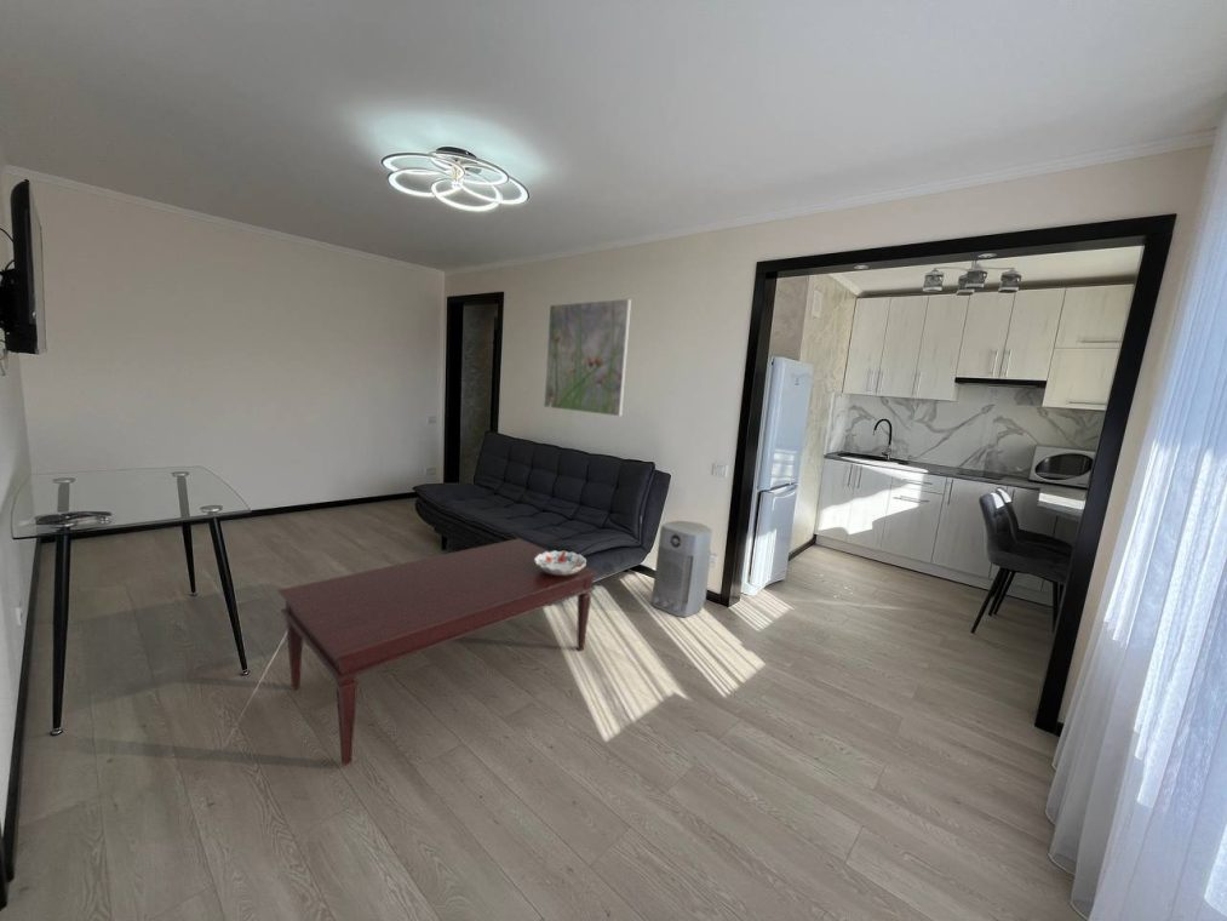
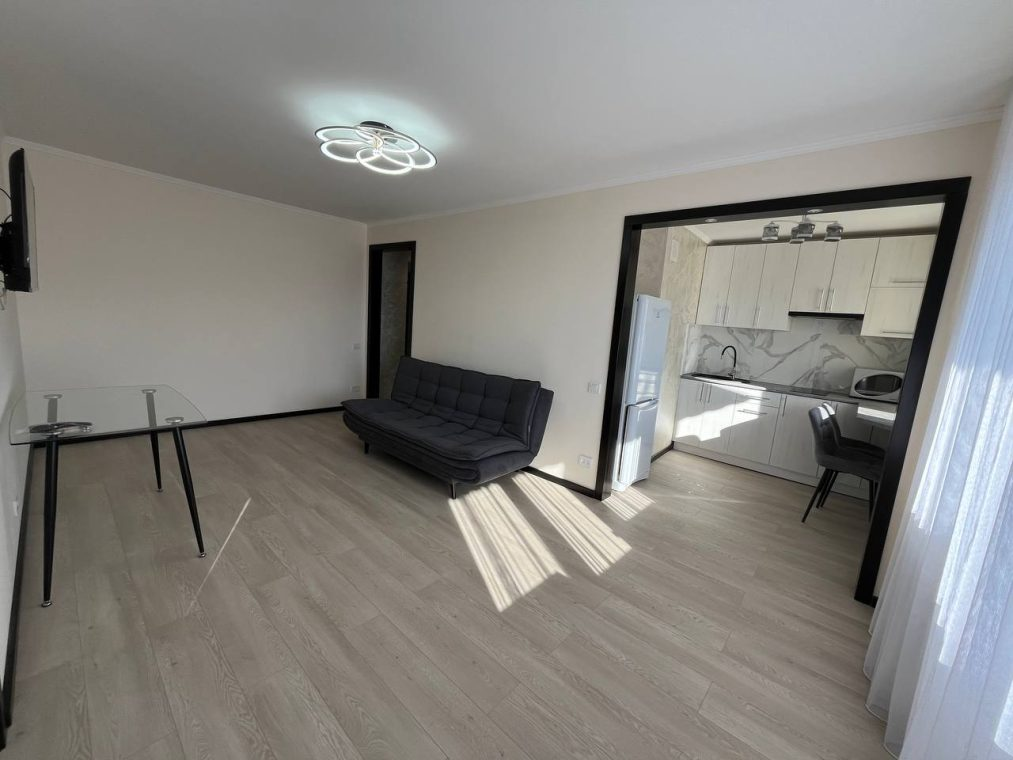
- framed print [543,298,632,418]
- air purifier [649,520,713,619]
- decorative bowl [534,549,587,576]
- coffee table [277,537,600,767]
